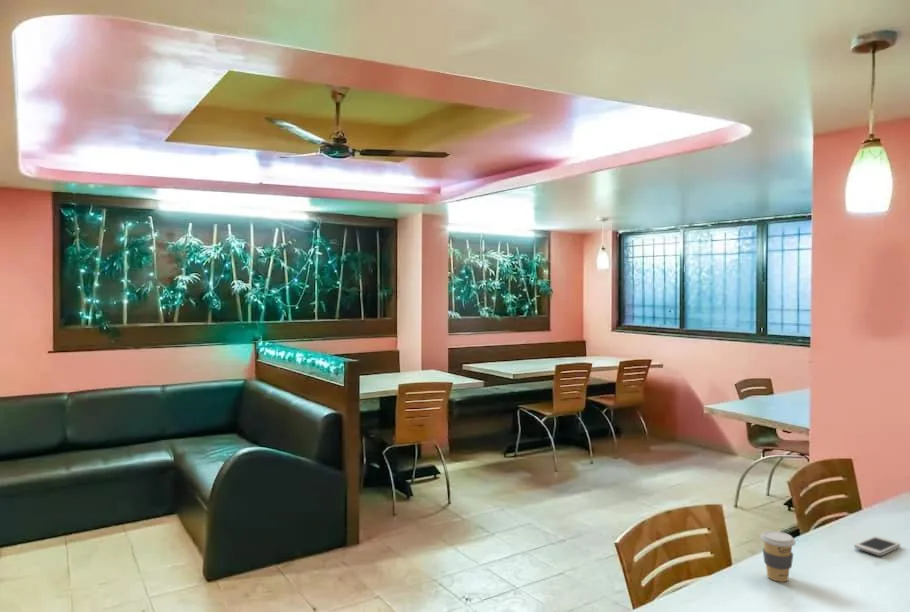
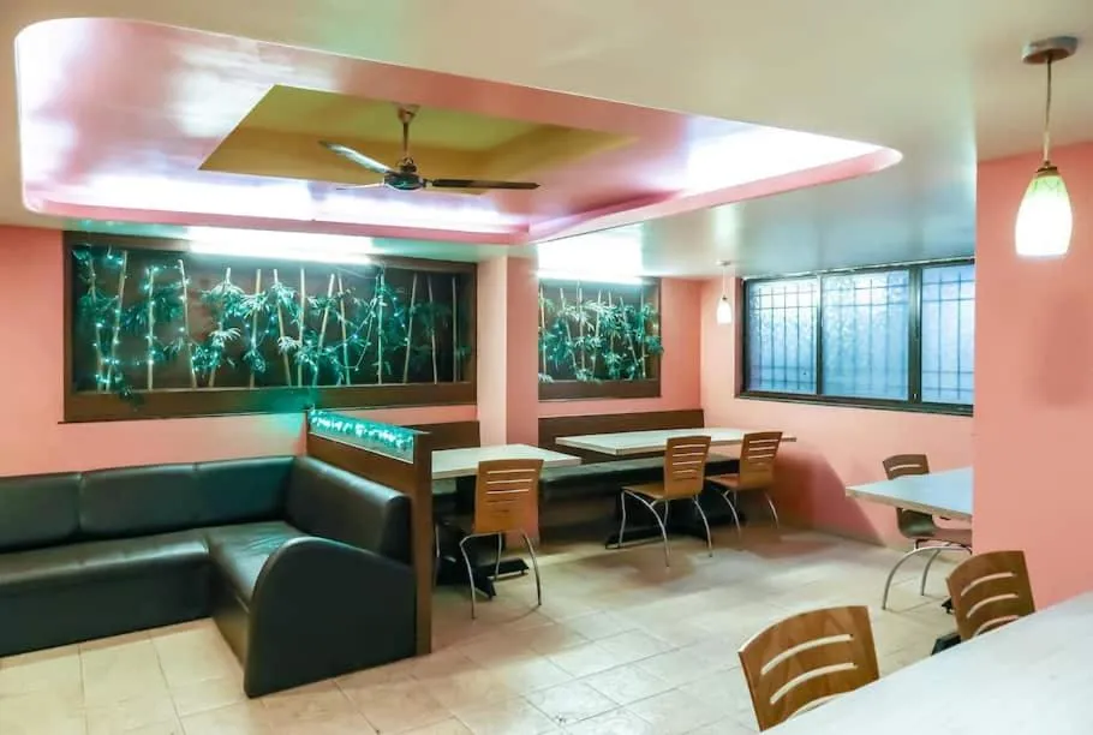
- coffee cup [759,530,797,583]
- smartphone [853,535,901,557]
